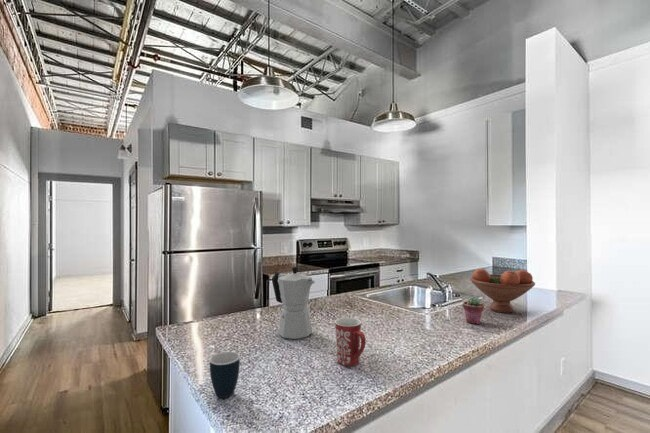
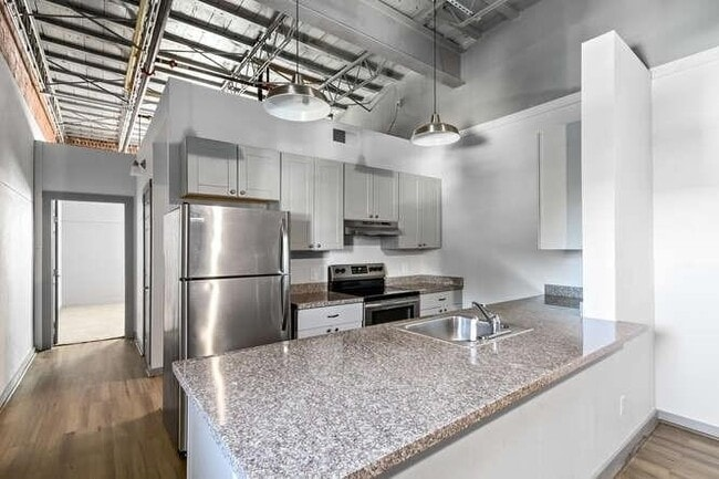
- fruit bowl [469,268,536,314]
- mug [209,351,241,399]
- potted succulent [462,296,485,325]
- moka pot [271,266,316,340]
- mug [334,317,367,367]
